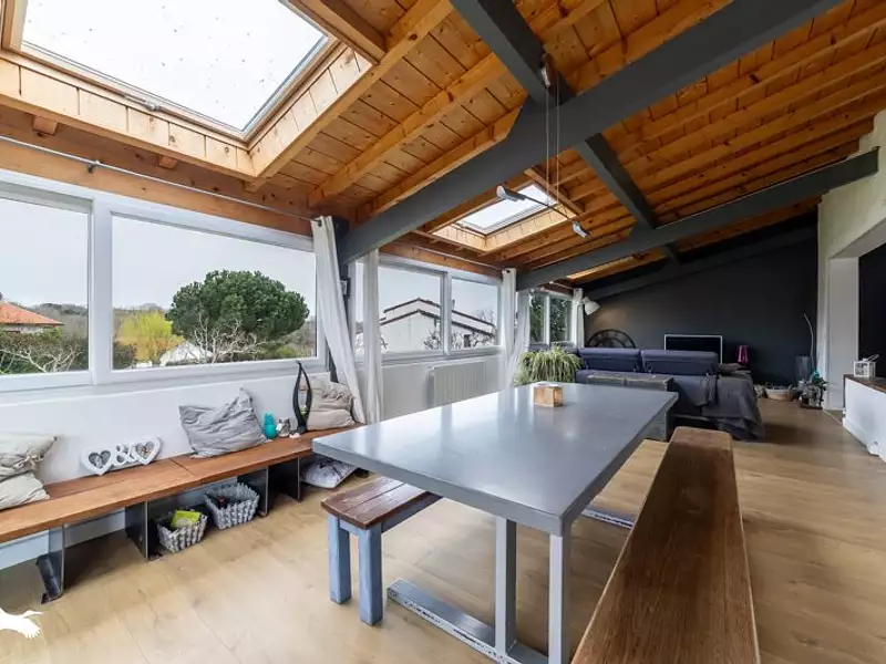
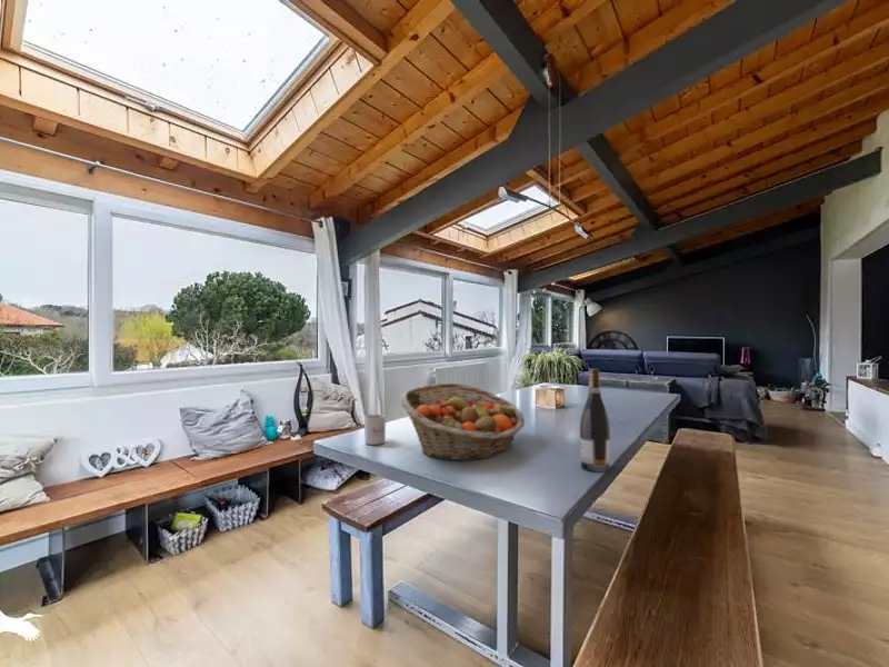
+ mug [363,414,387,446]
+ wine bottle [579,368,611,472]
+ fruit basket [399,382,526,461]
